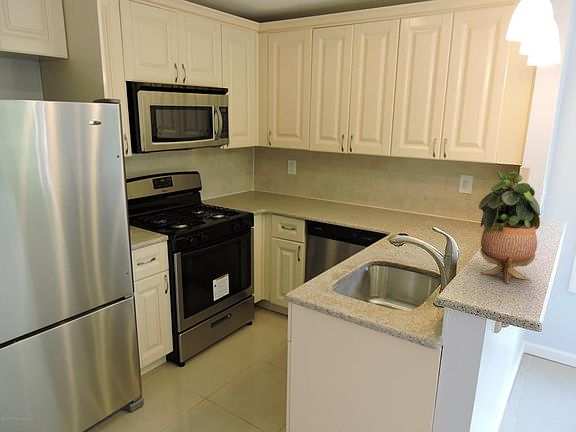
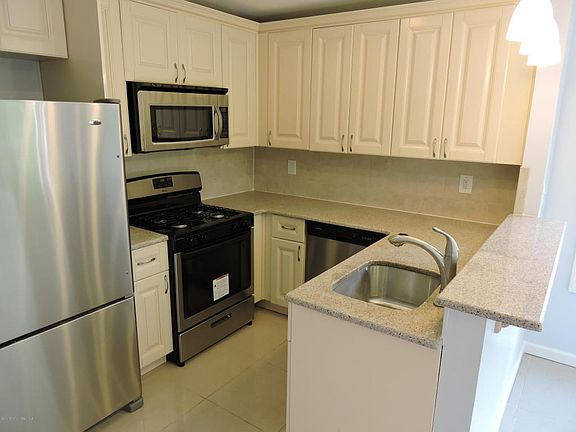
- potted plant [478,169,541,284]
